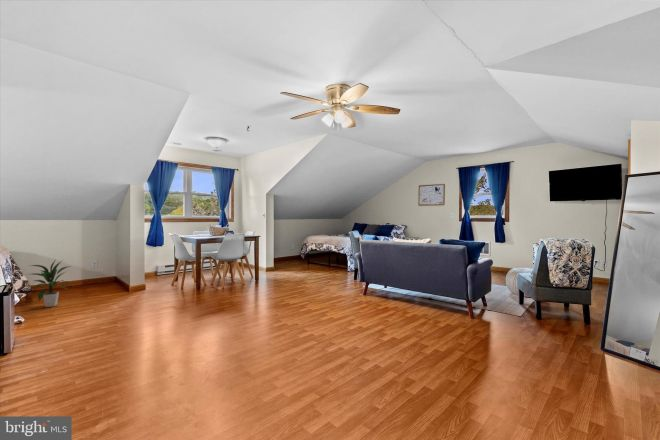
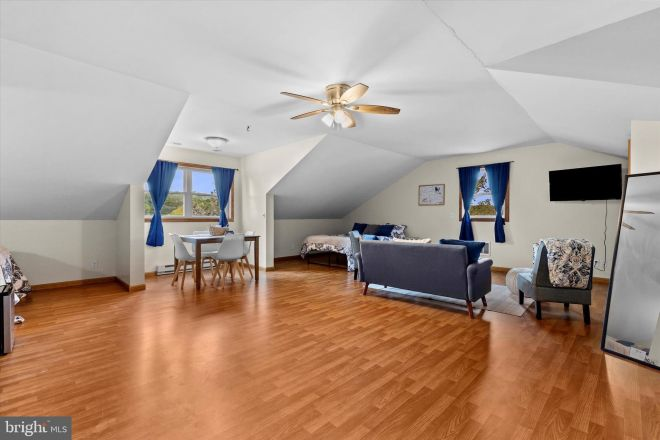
- indoor plant [25,259,73,308]
